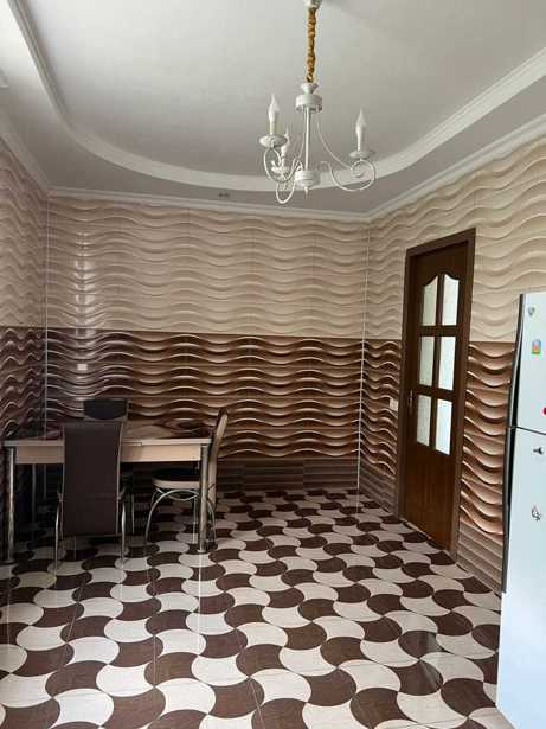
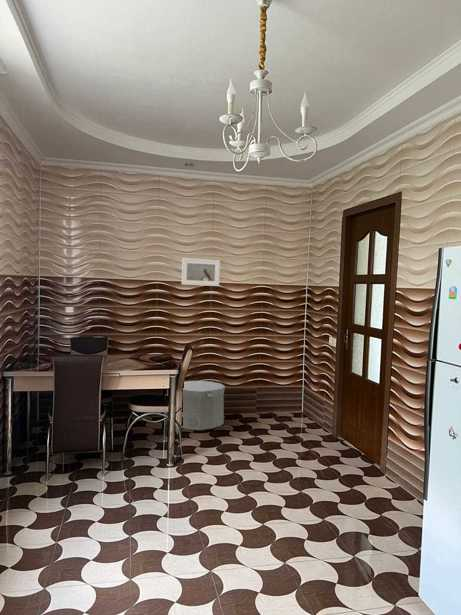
+ trash can [181,380,226,431]
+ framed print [181,257,221,287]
